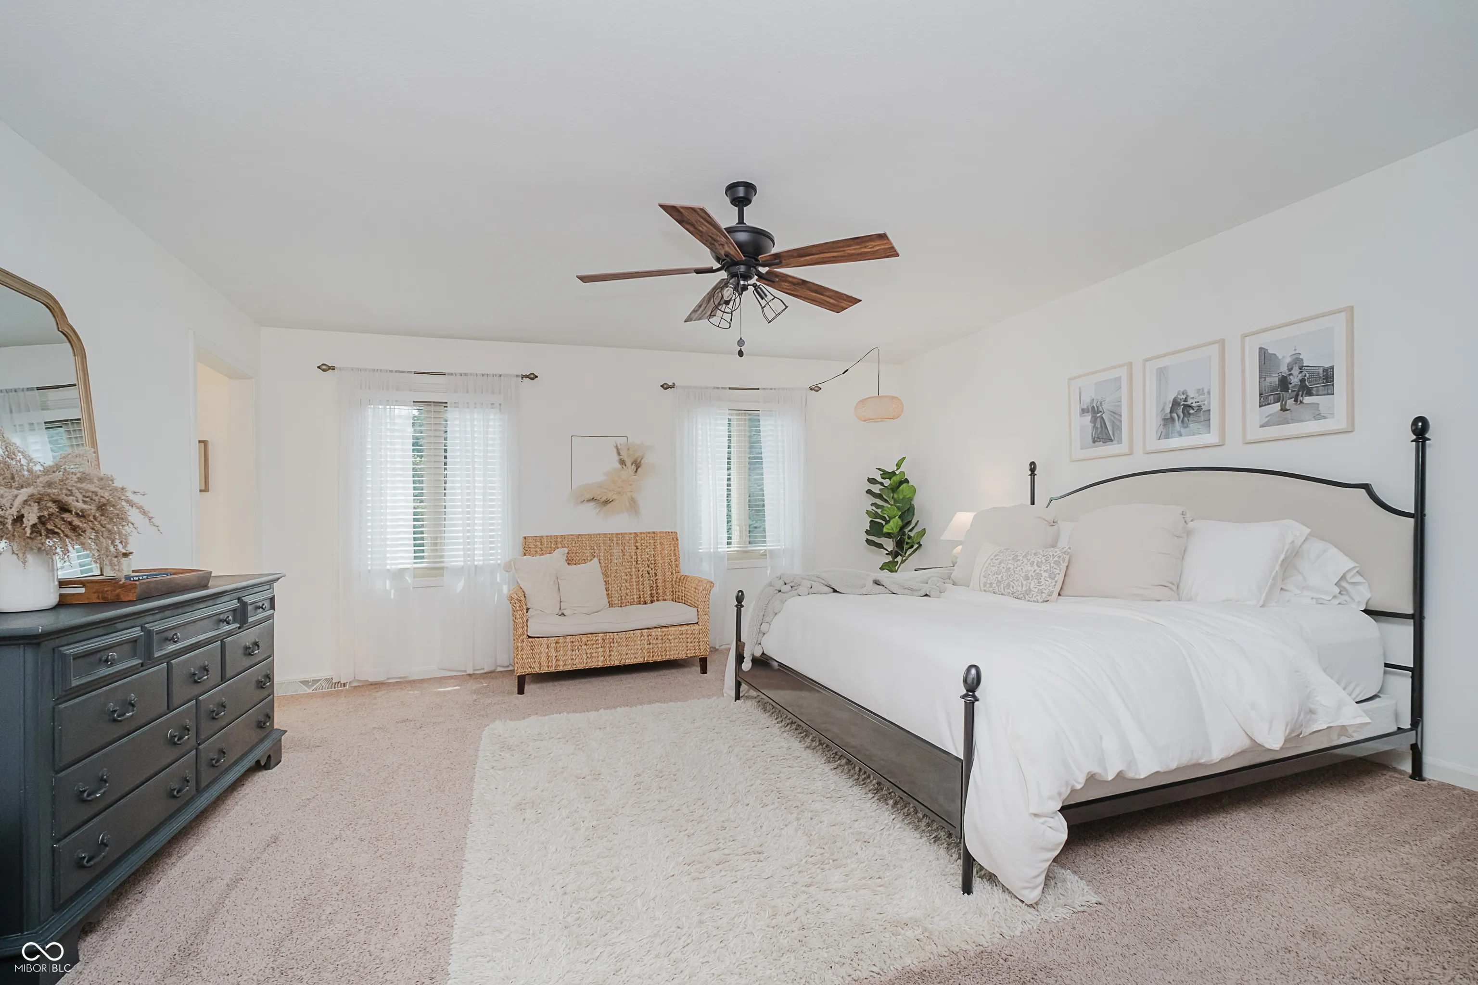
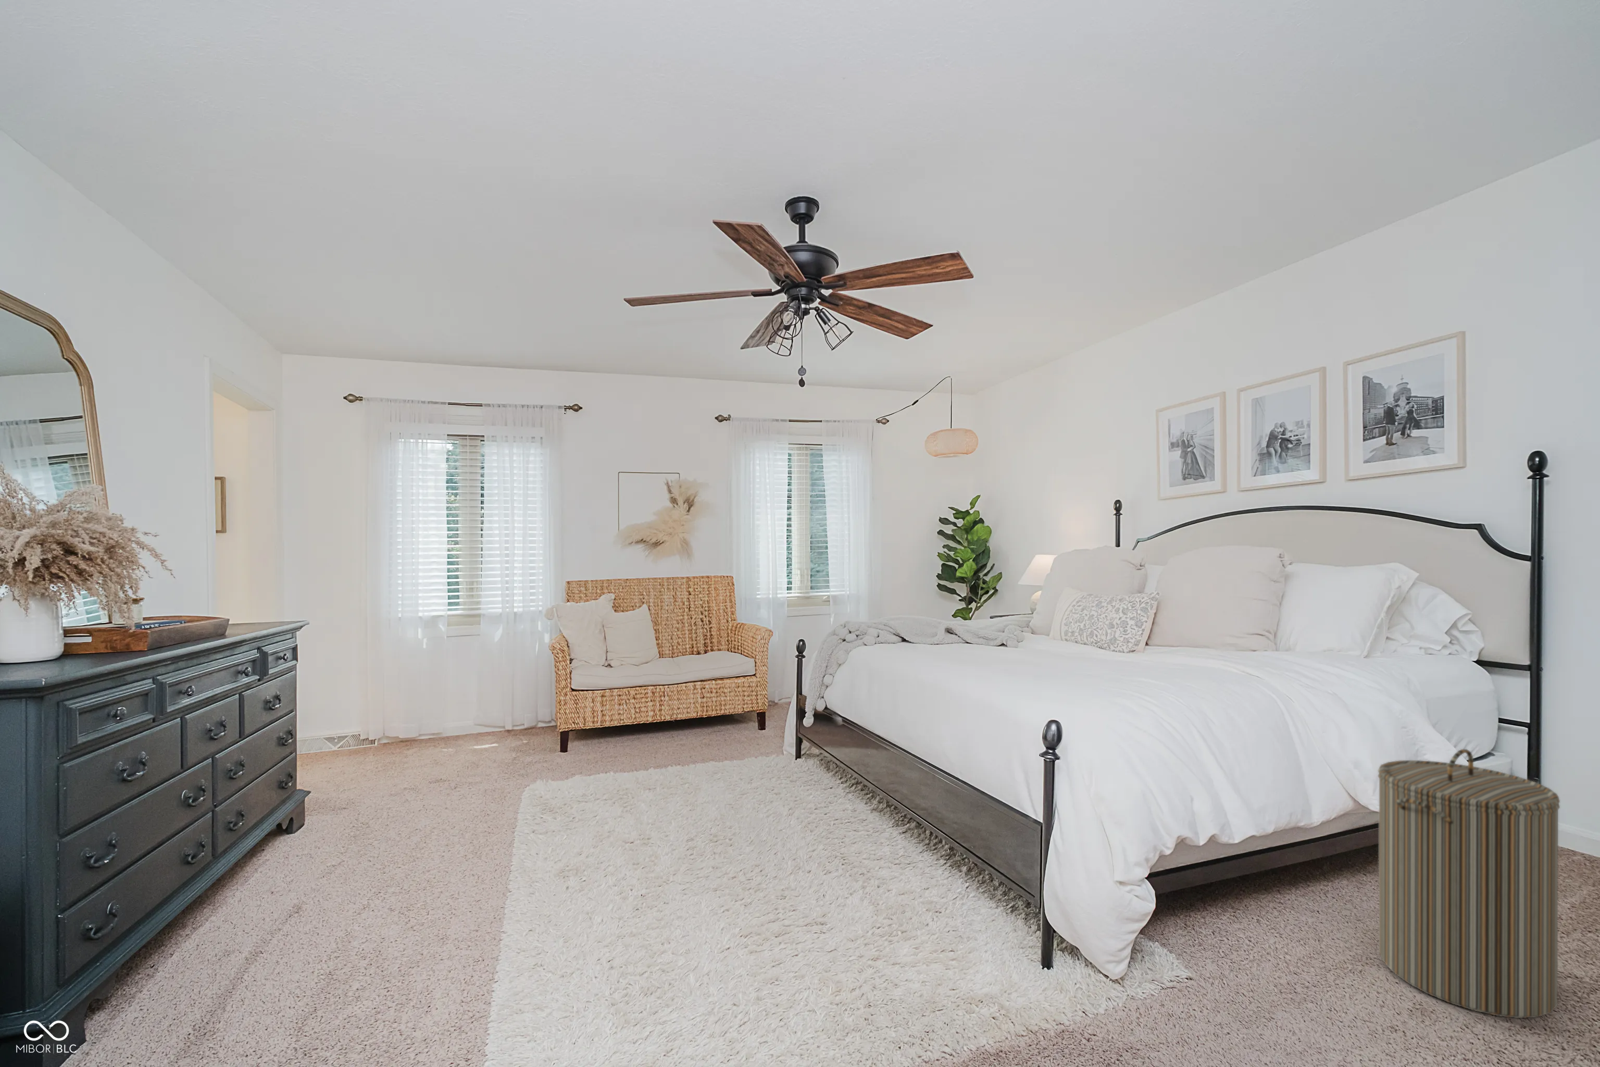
+ laundry hamper [1377,749,1561,1018]
